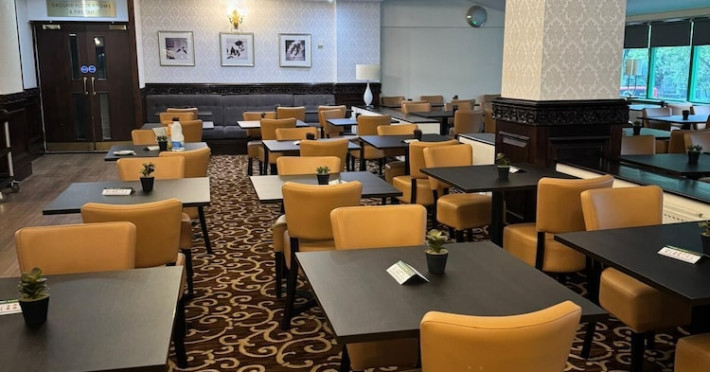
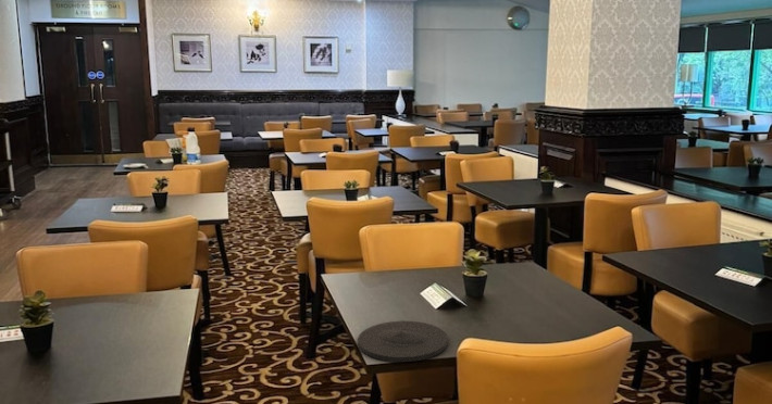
+ plate [357,320,449,363]
